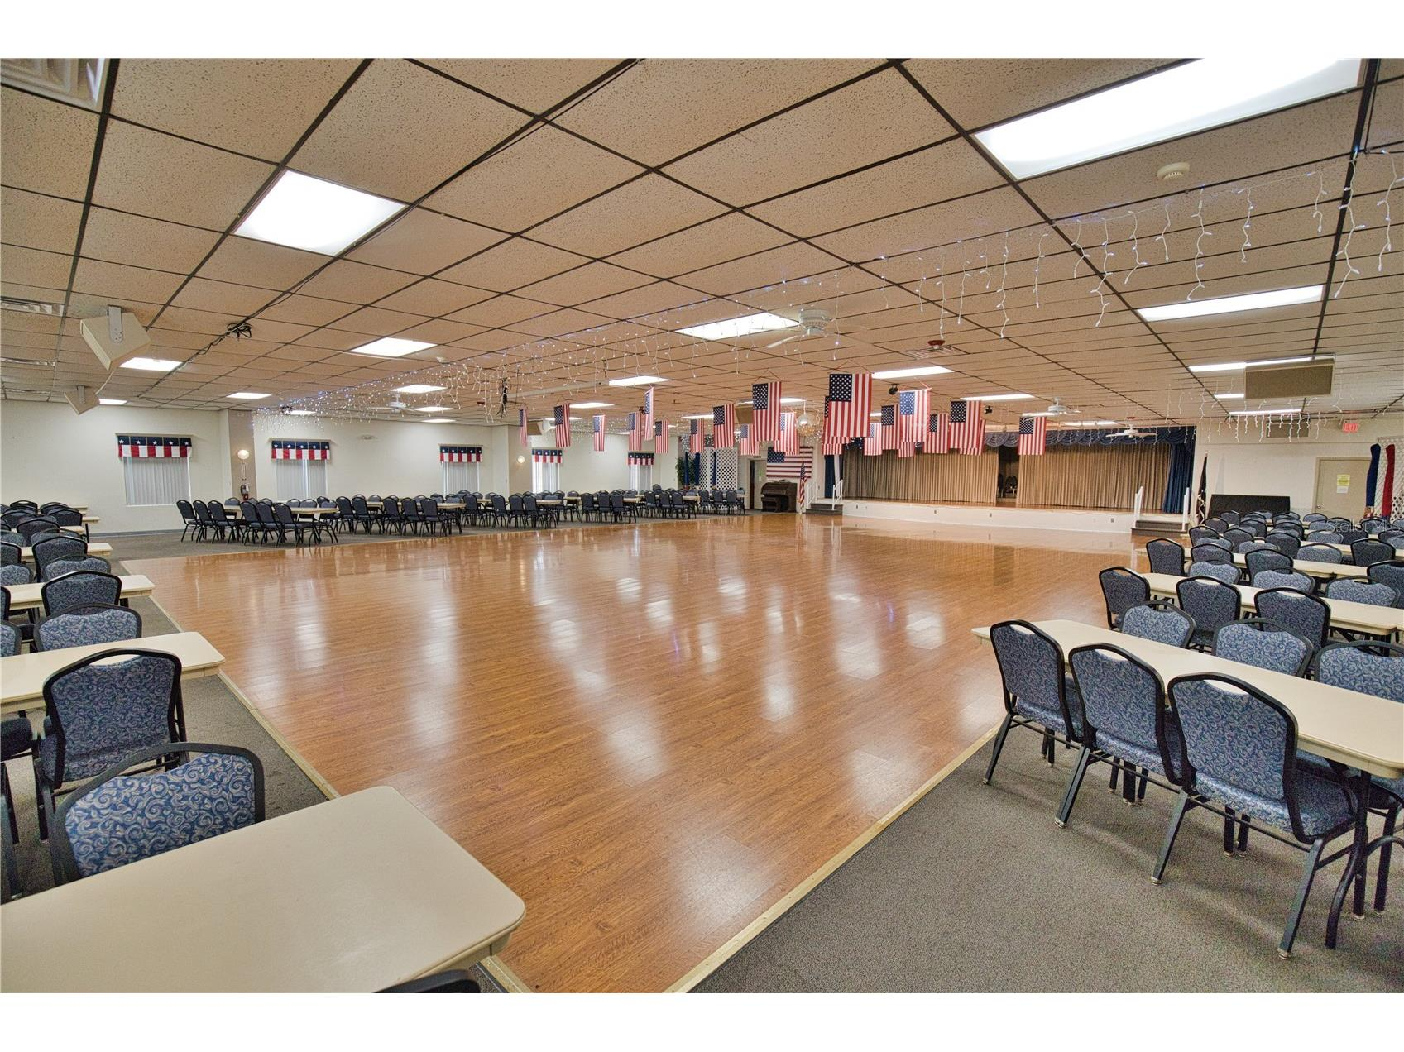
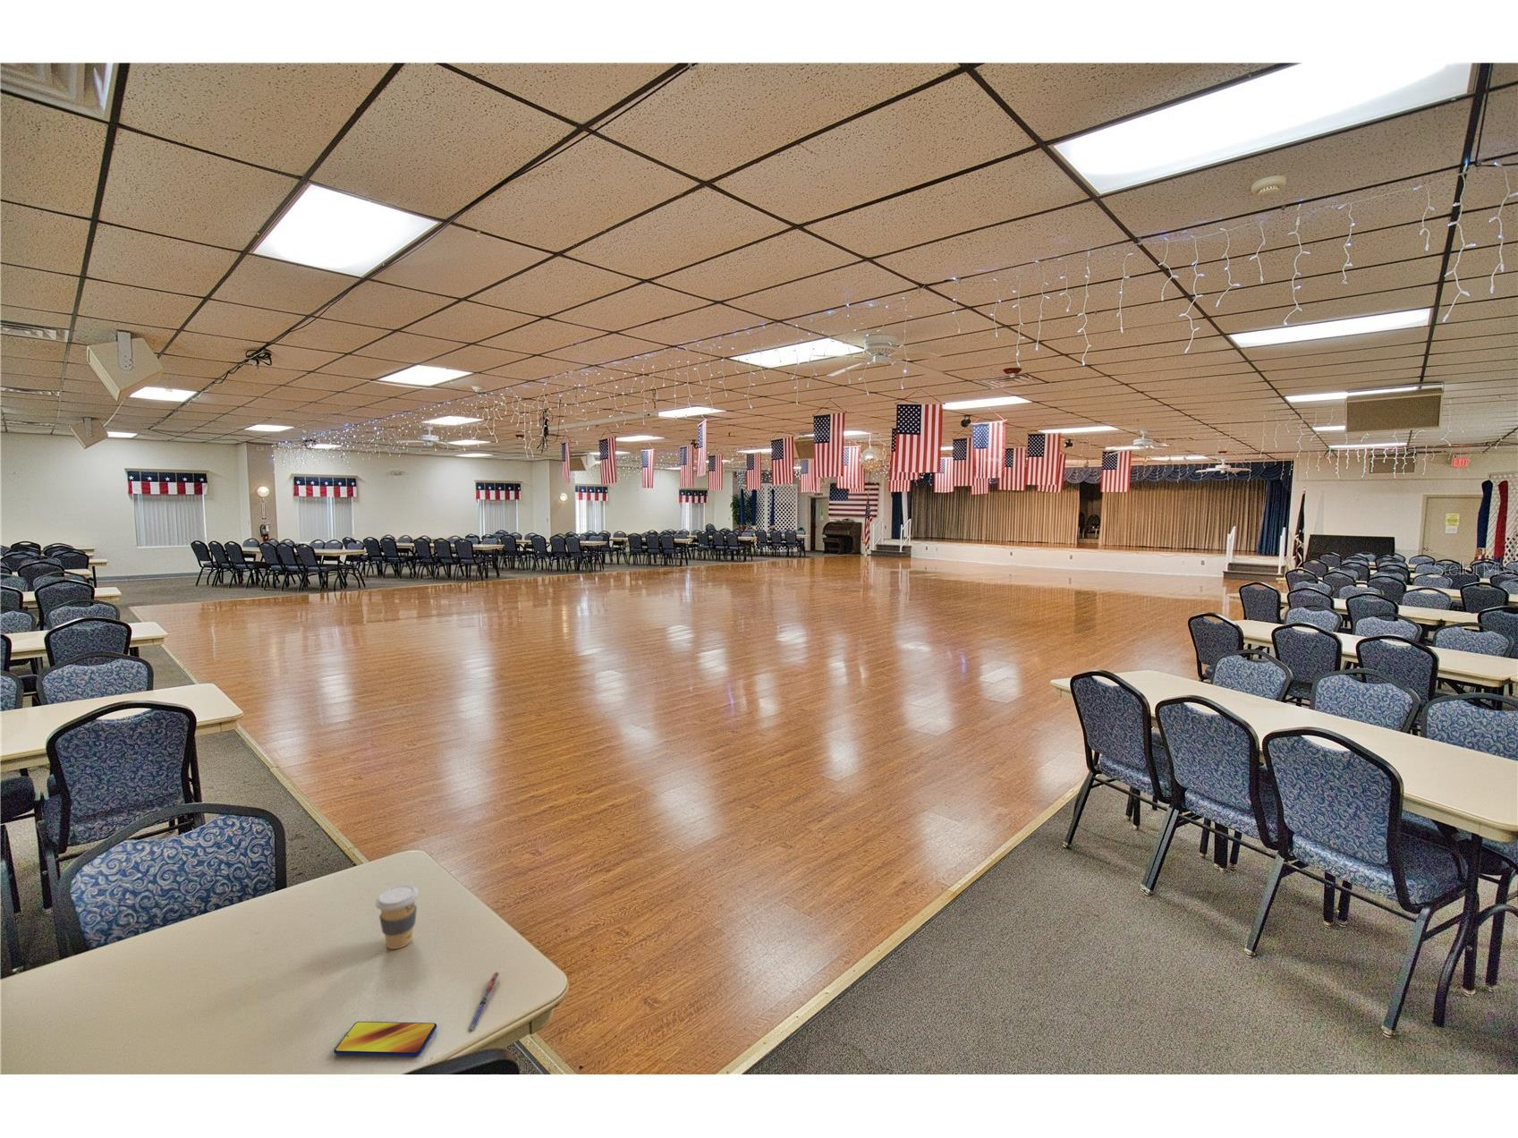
+ pen [467,971,500,1030]
+ coffee cup [375,883,420,950]
+ smartphone [332,1021,437,1057]
